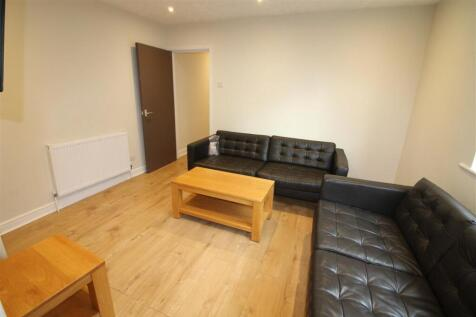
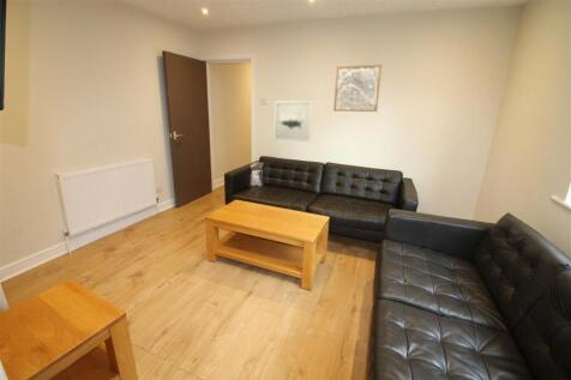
+ wall art [274,101,313,143]
+ wall art [332,64,383,113]
